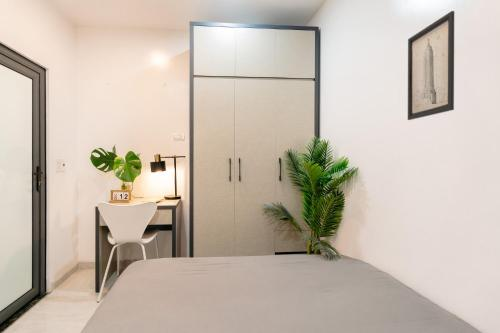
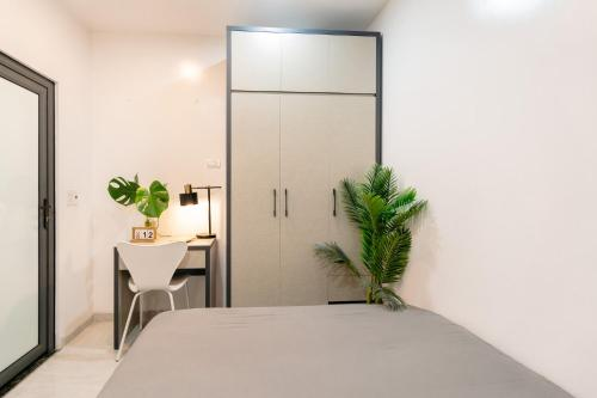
- wall art [407,10,455,121]
